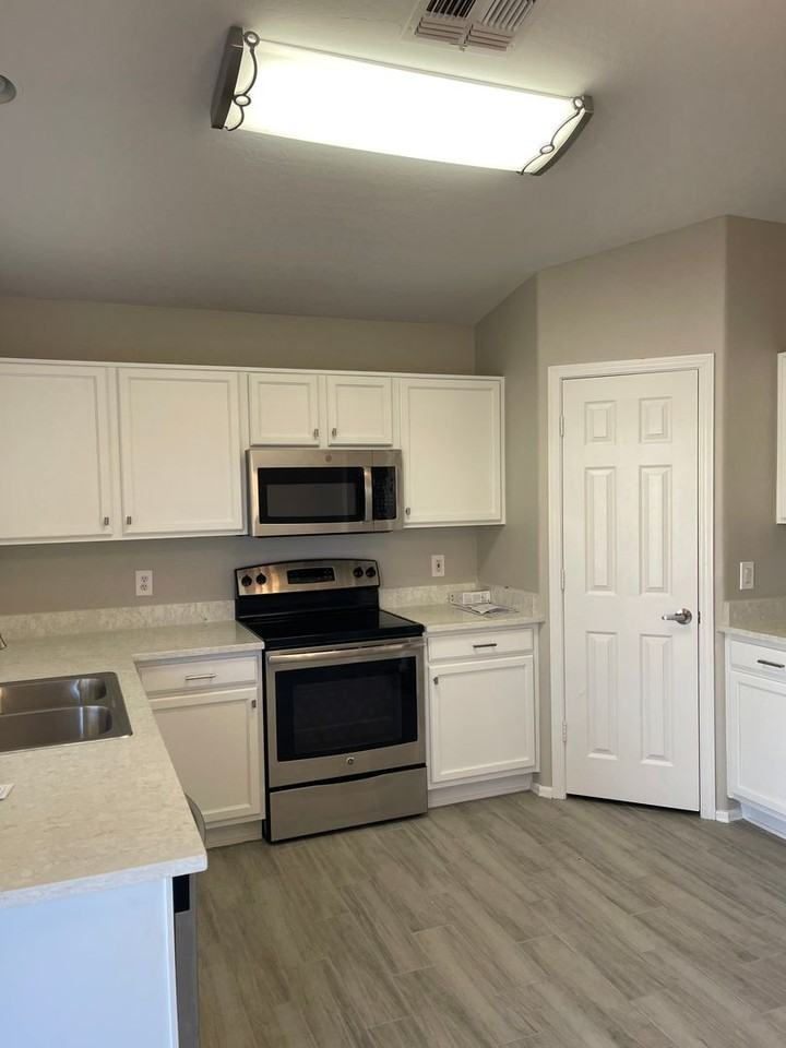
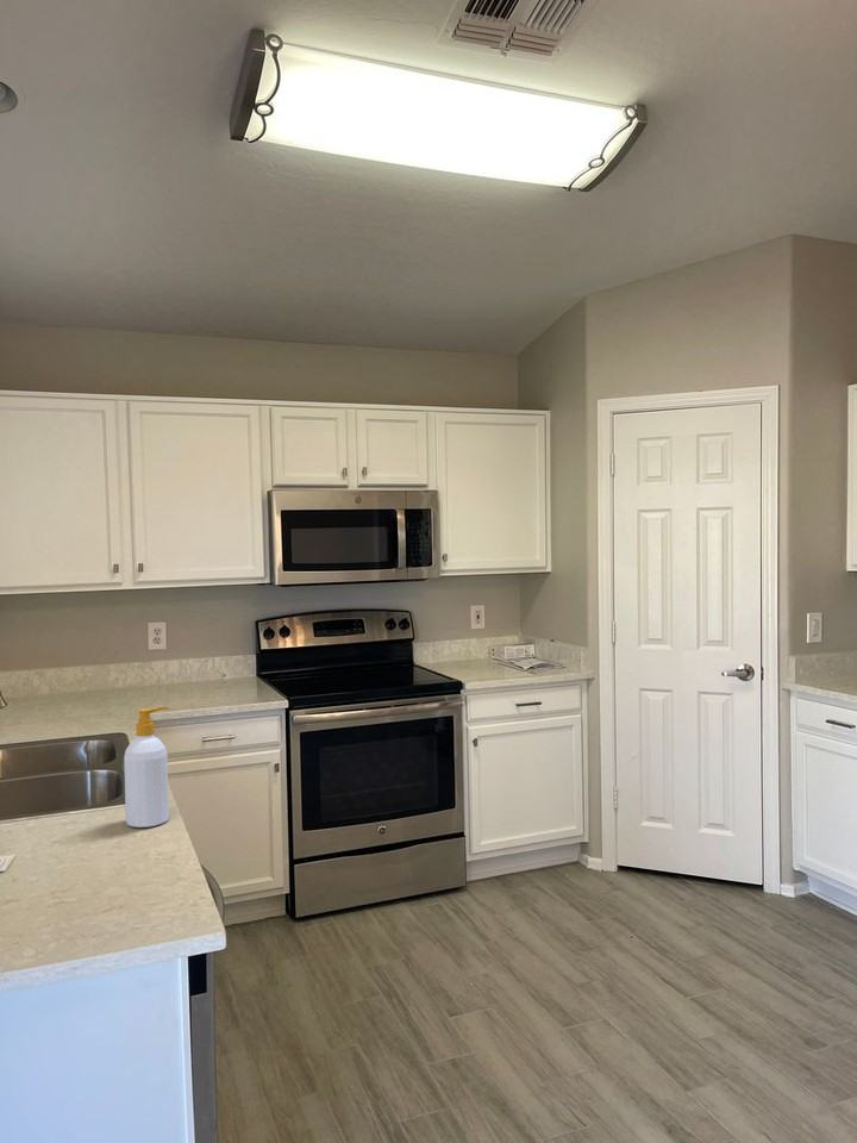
+ soap bottle [123,706,170,829]
